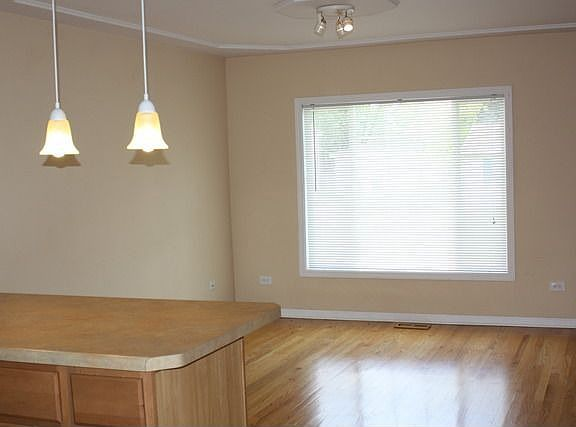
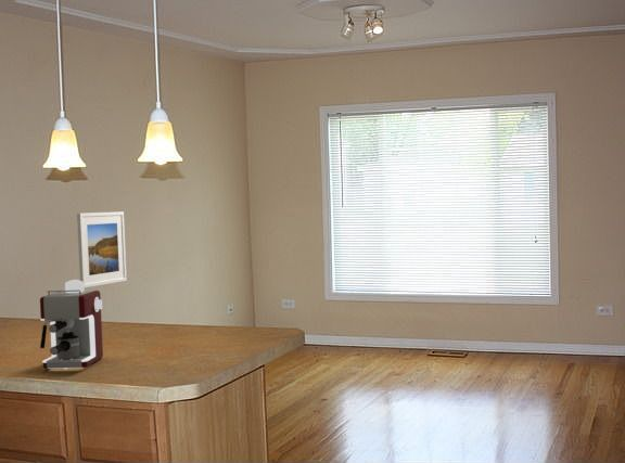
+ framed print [76,210,128,290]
+ coffee maker [39,279,104,370]
